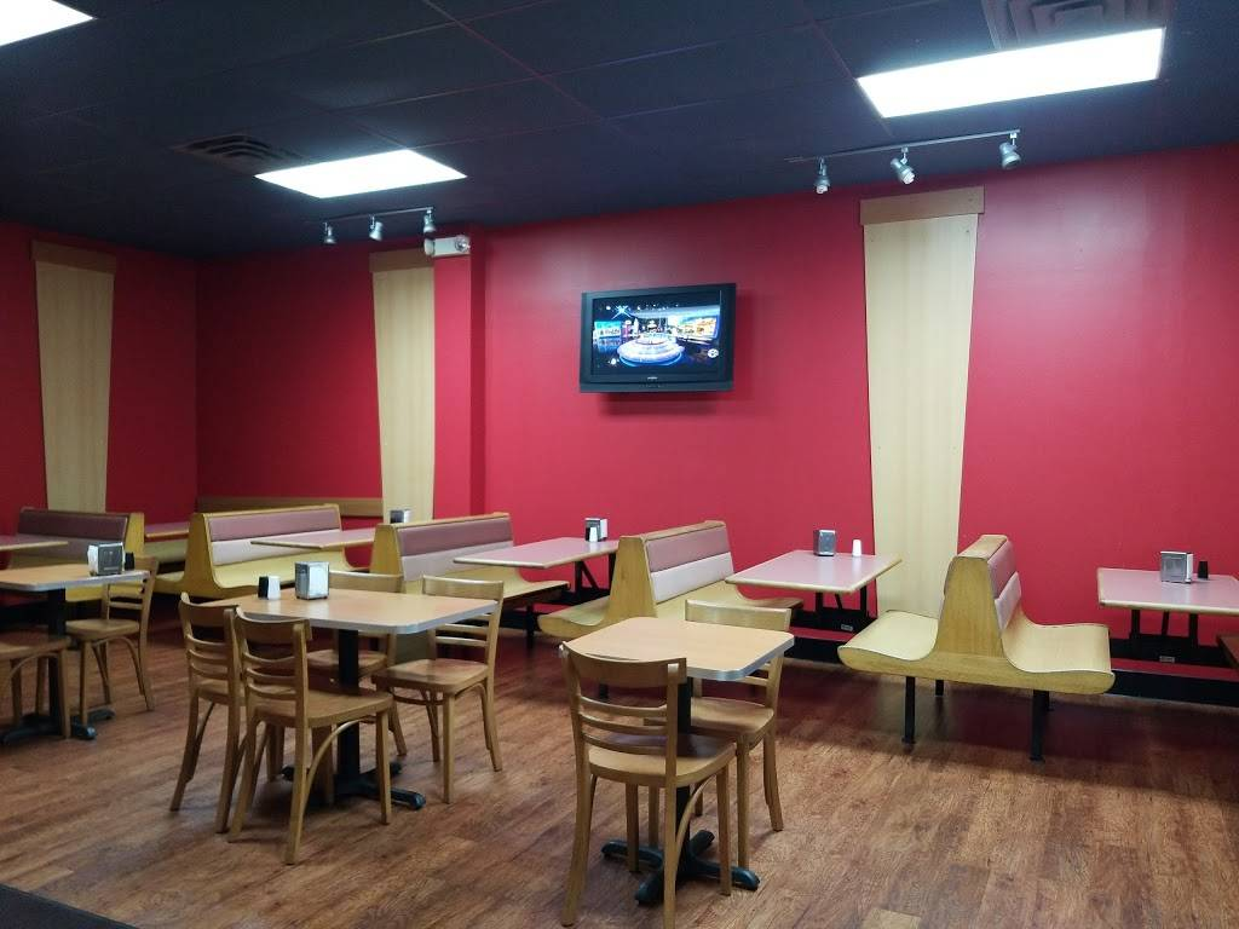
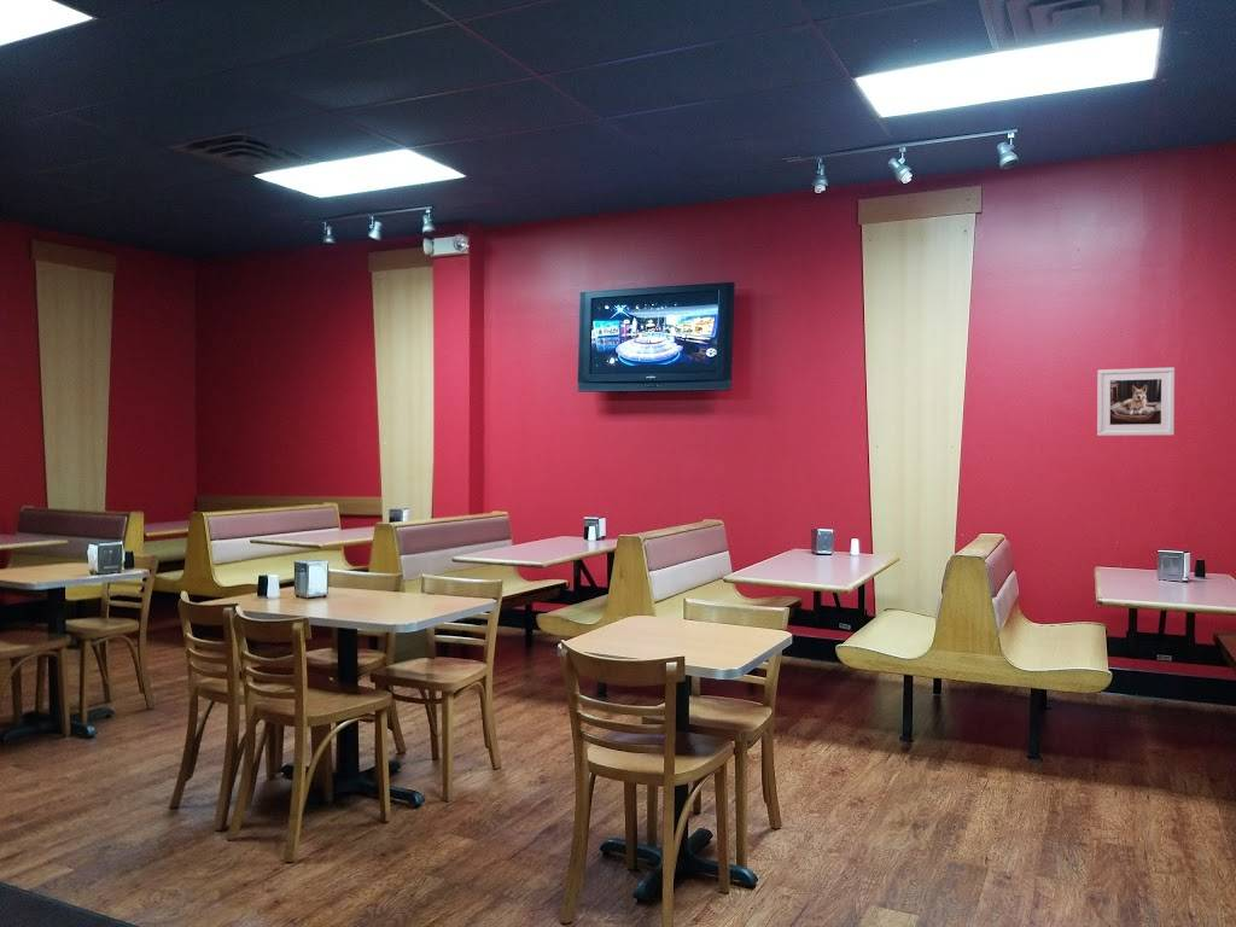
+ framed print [1096,366,1176,437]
